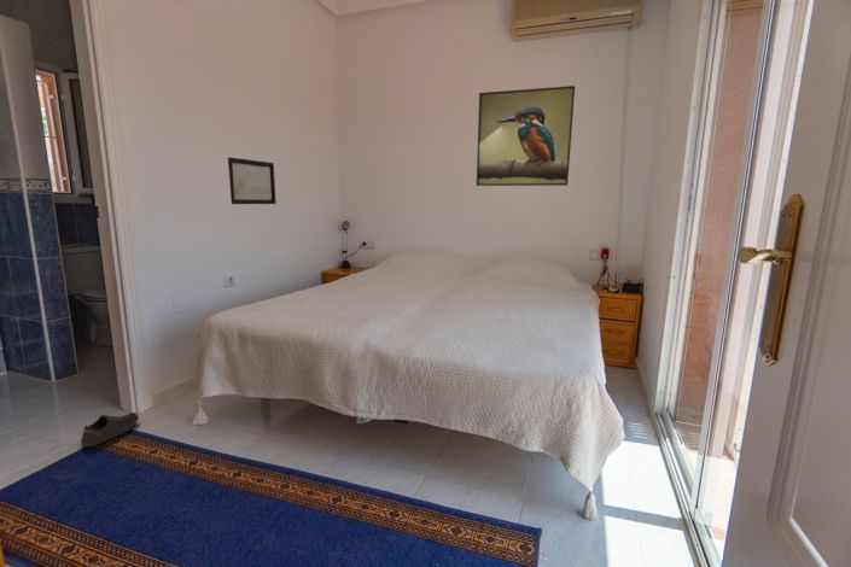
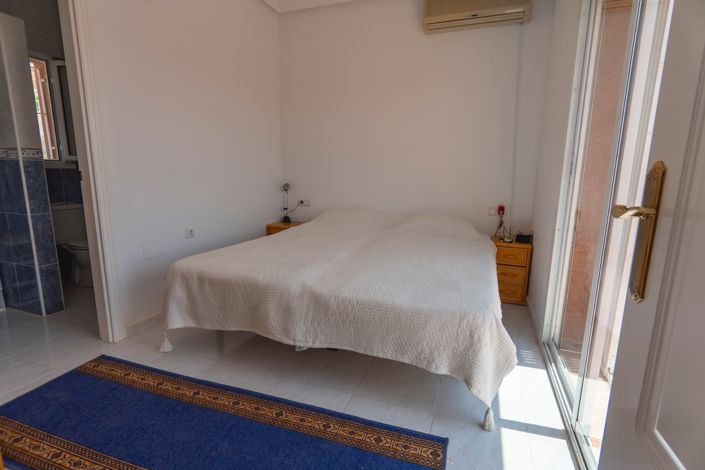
- wall art [227,156,278,205]
- shoe [80,411,140,448]
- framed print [476,84,576,187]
